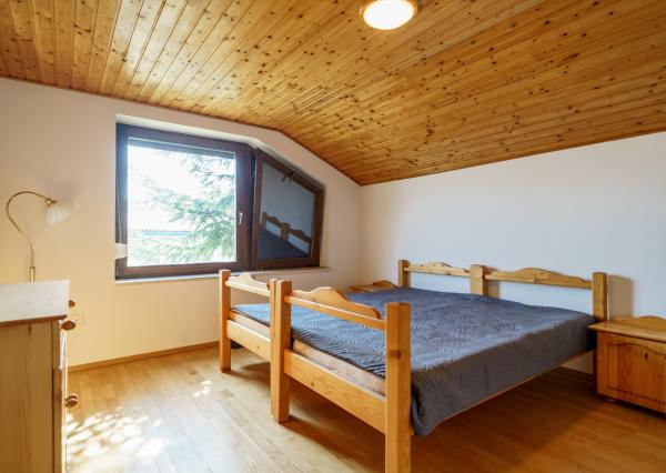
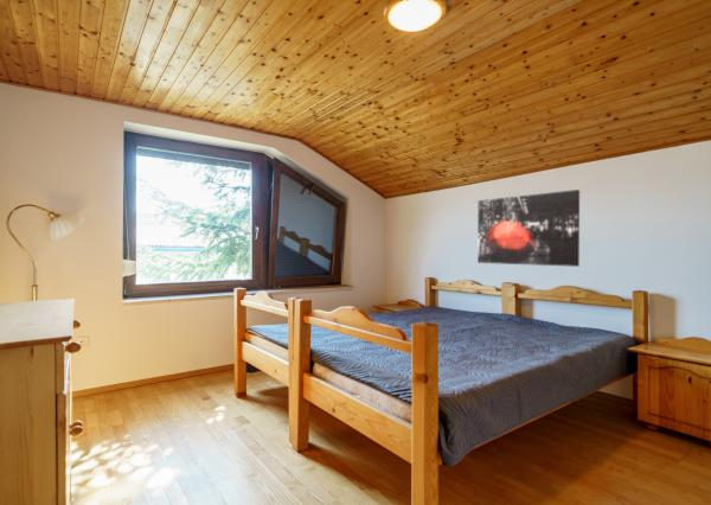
+ wall art [476,188,581,268]
